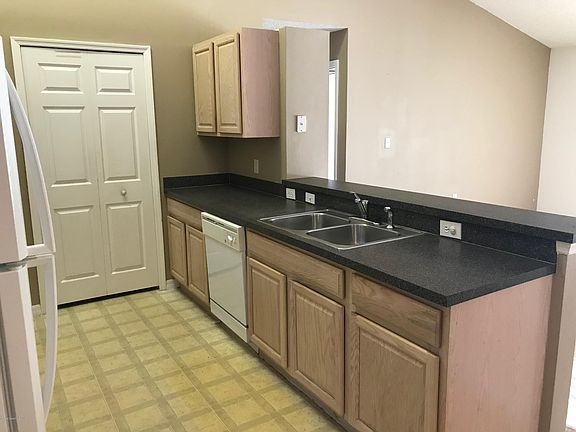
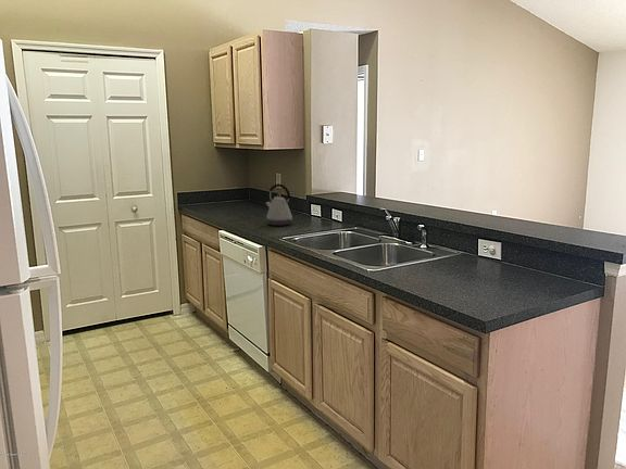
+ kettle [265,183,293,227]
